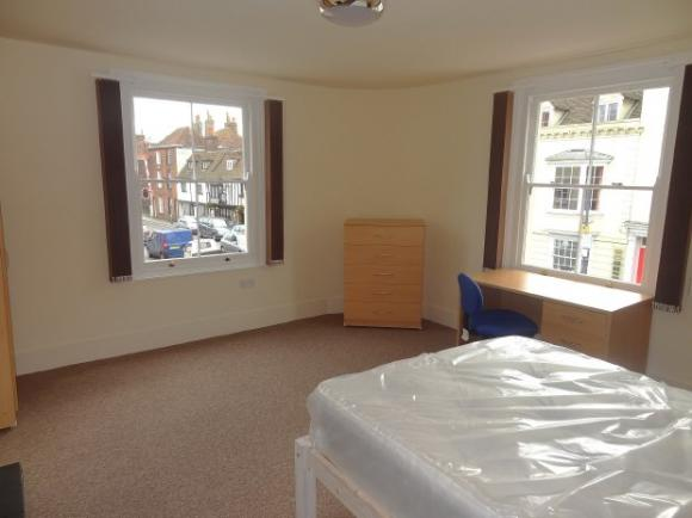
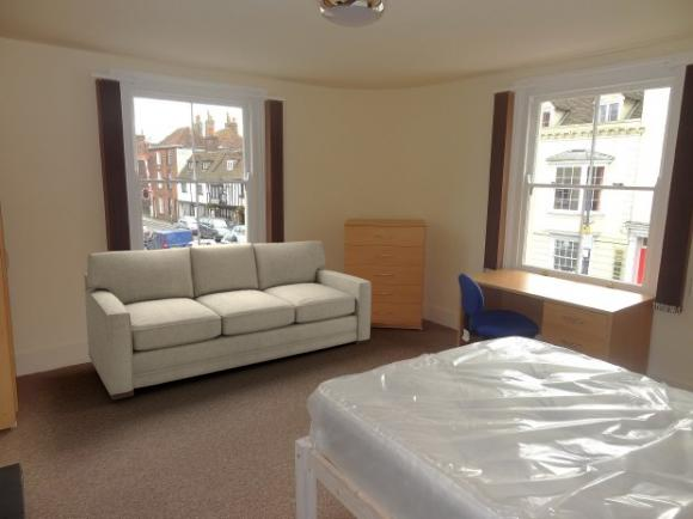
+ sofa [82,239,373,401]
